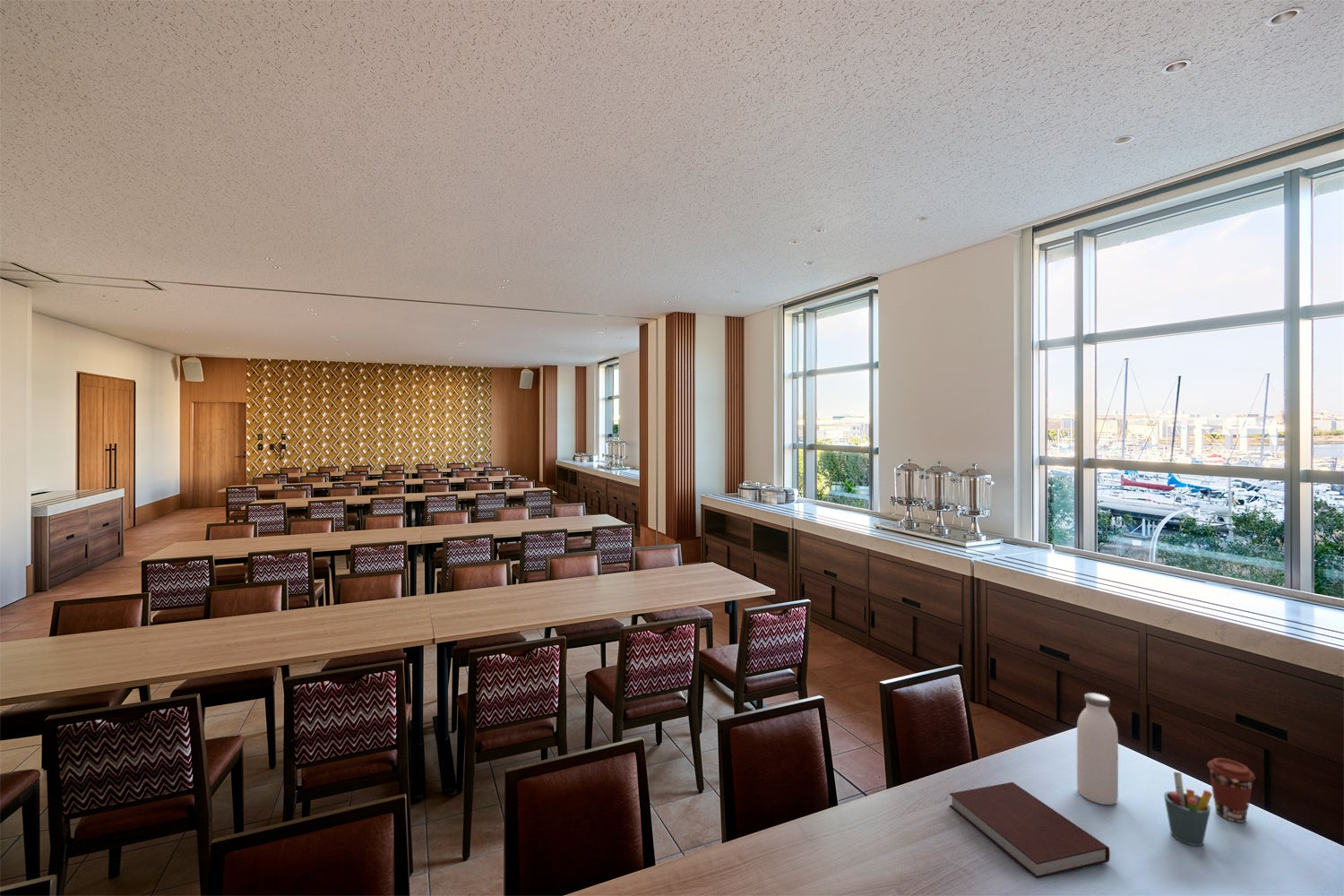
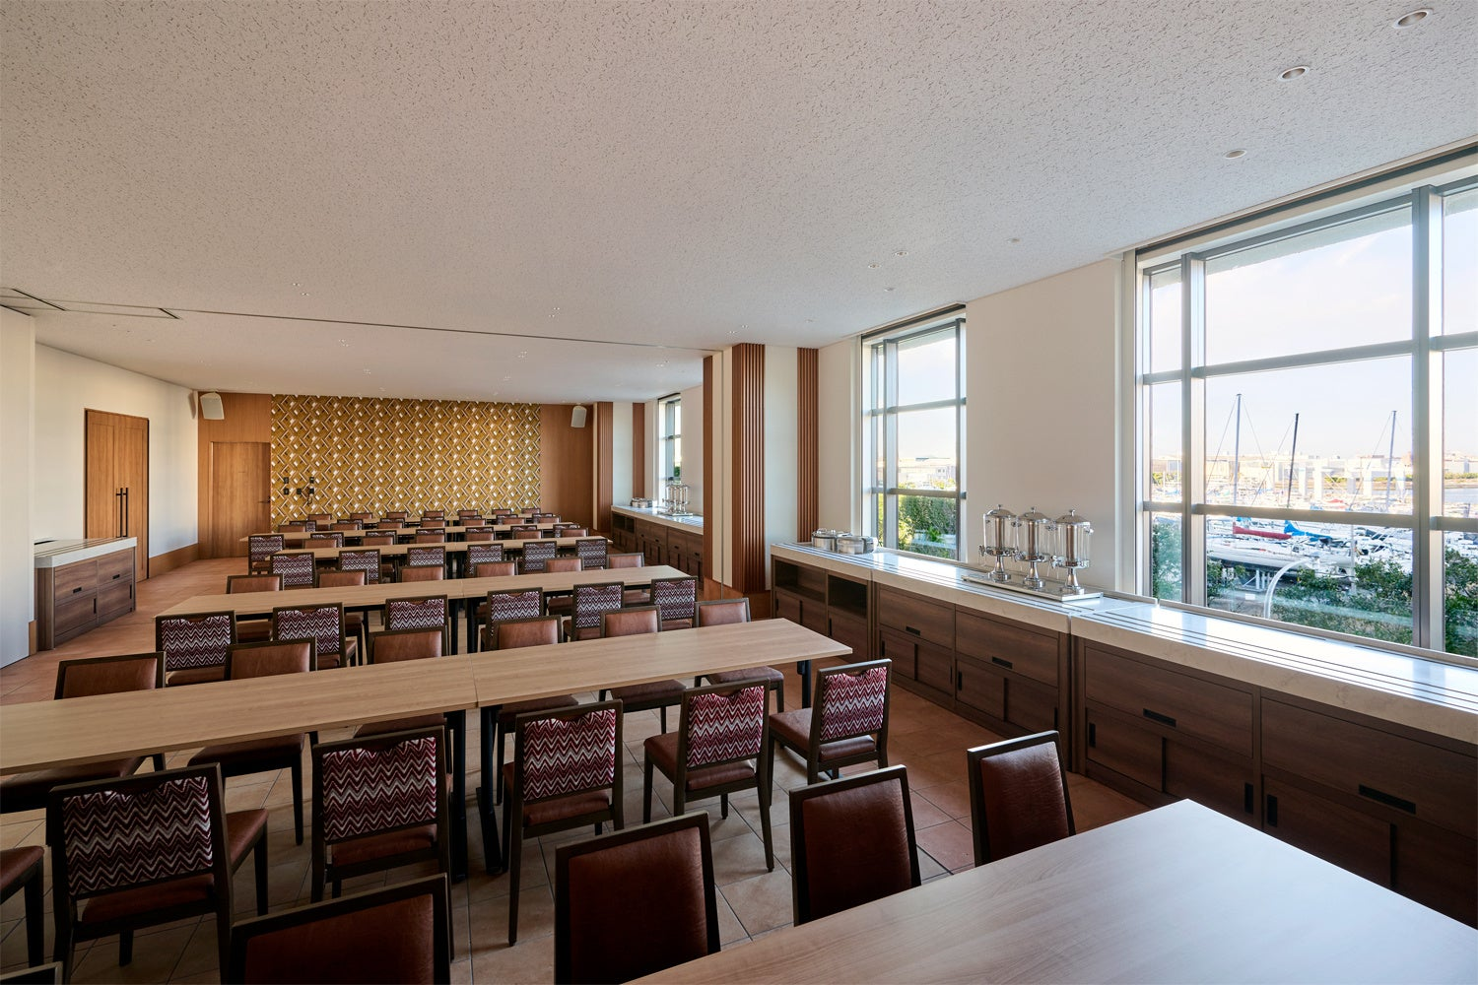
- notebook [949,781,1111,879]
- water bottle [1076,692,1119,806]
- coffee cup [1206,757,1256,823]
- pen holder [1163,771,1213,847]
